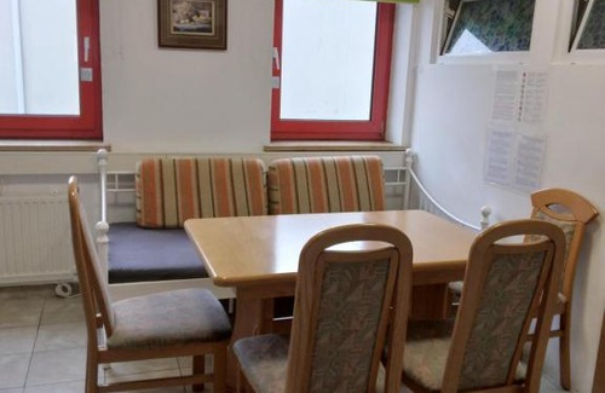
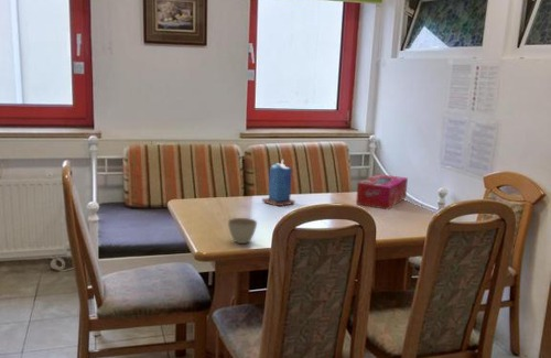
+ flower pot [227,217,258,245]
+ candle [261,159,296,207]
+ tissue box [355,173,409,210]
